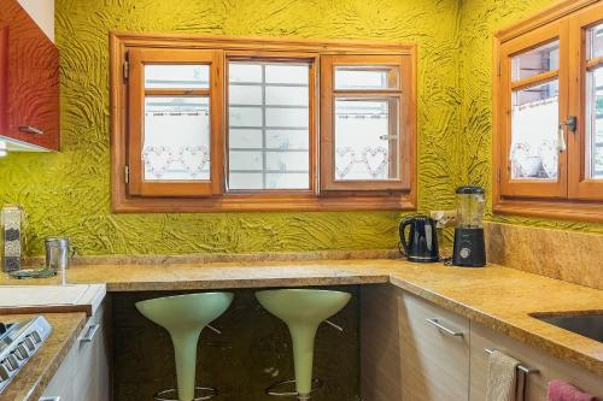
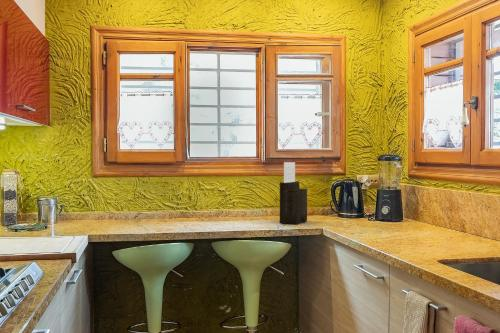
+ knife block [279,161,308,225]
